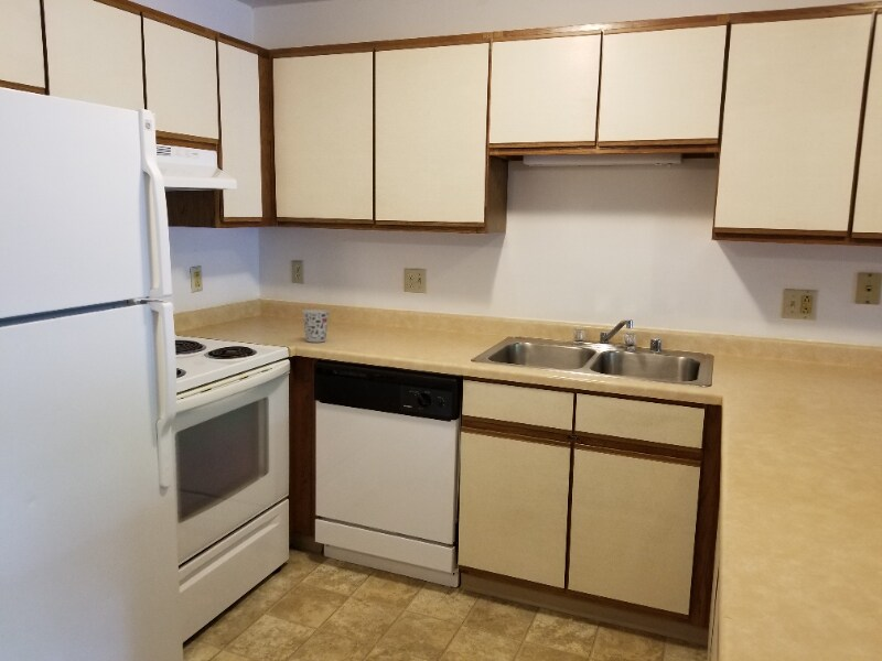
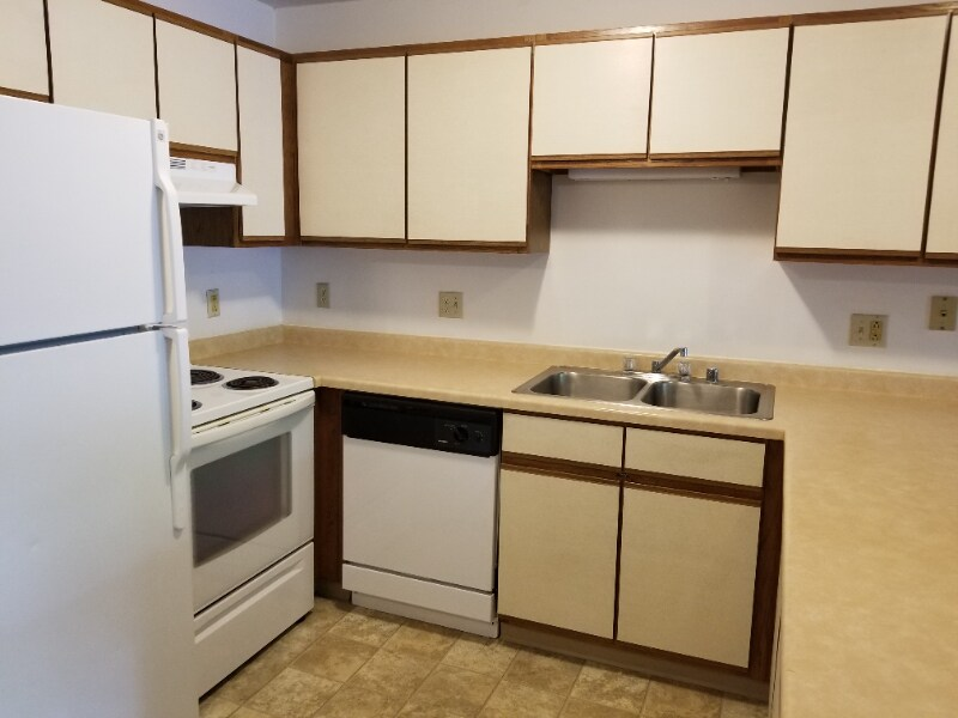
- cup [301,308,331,343]
